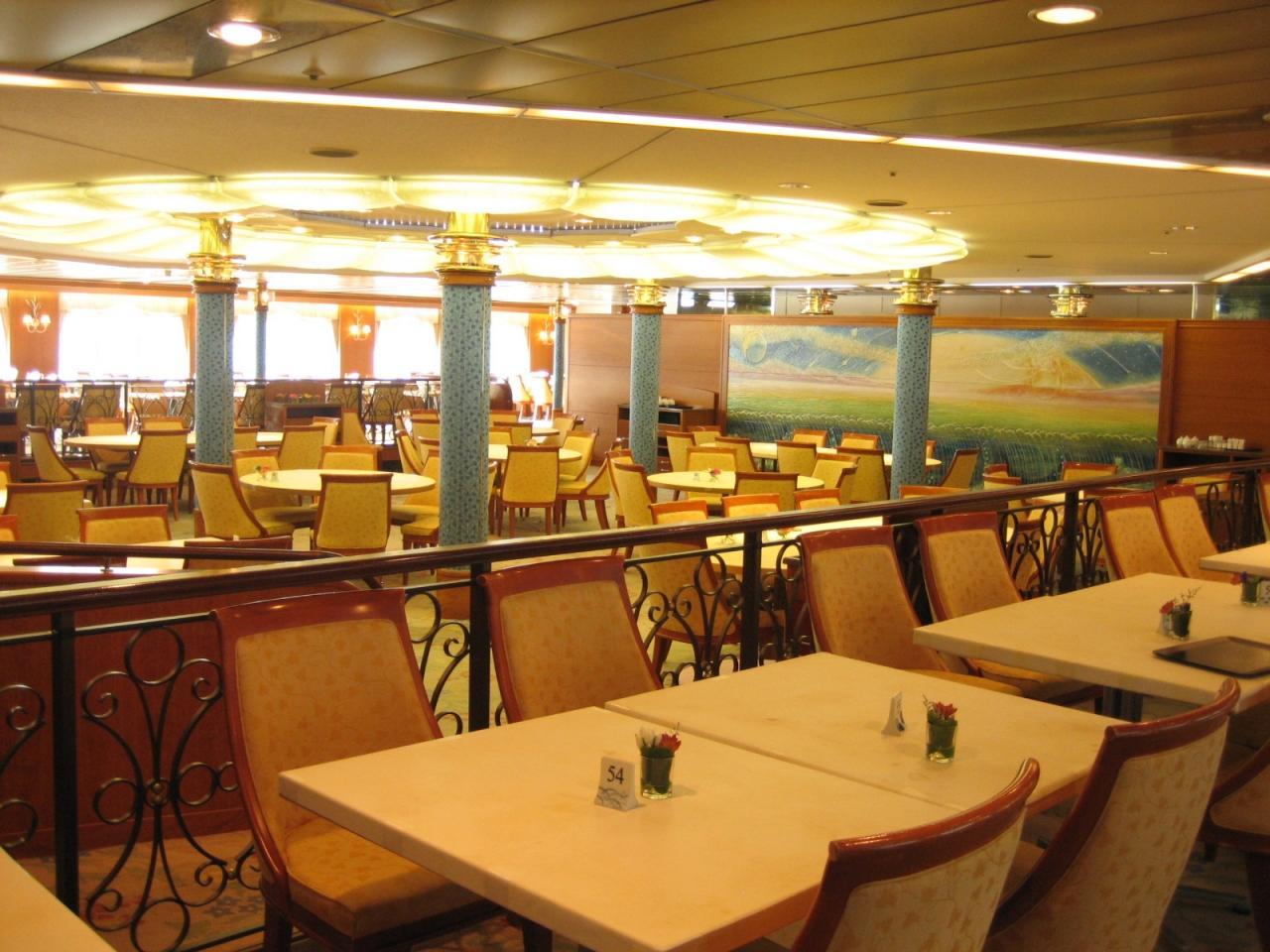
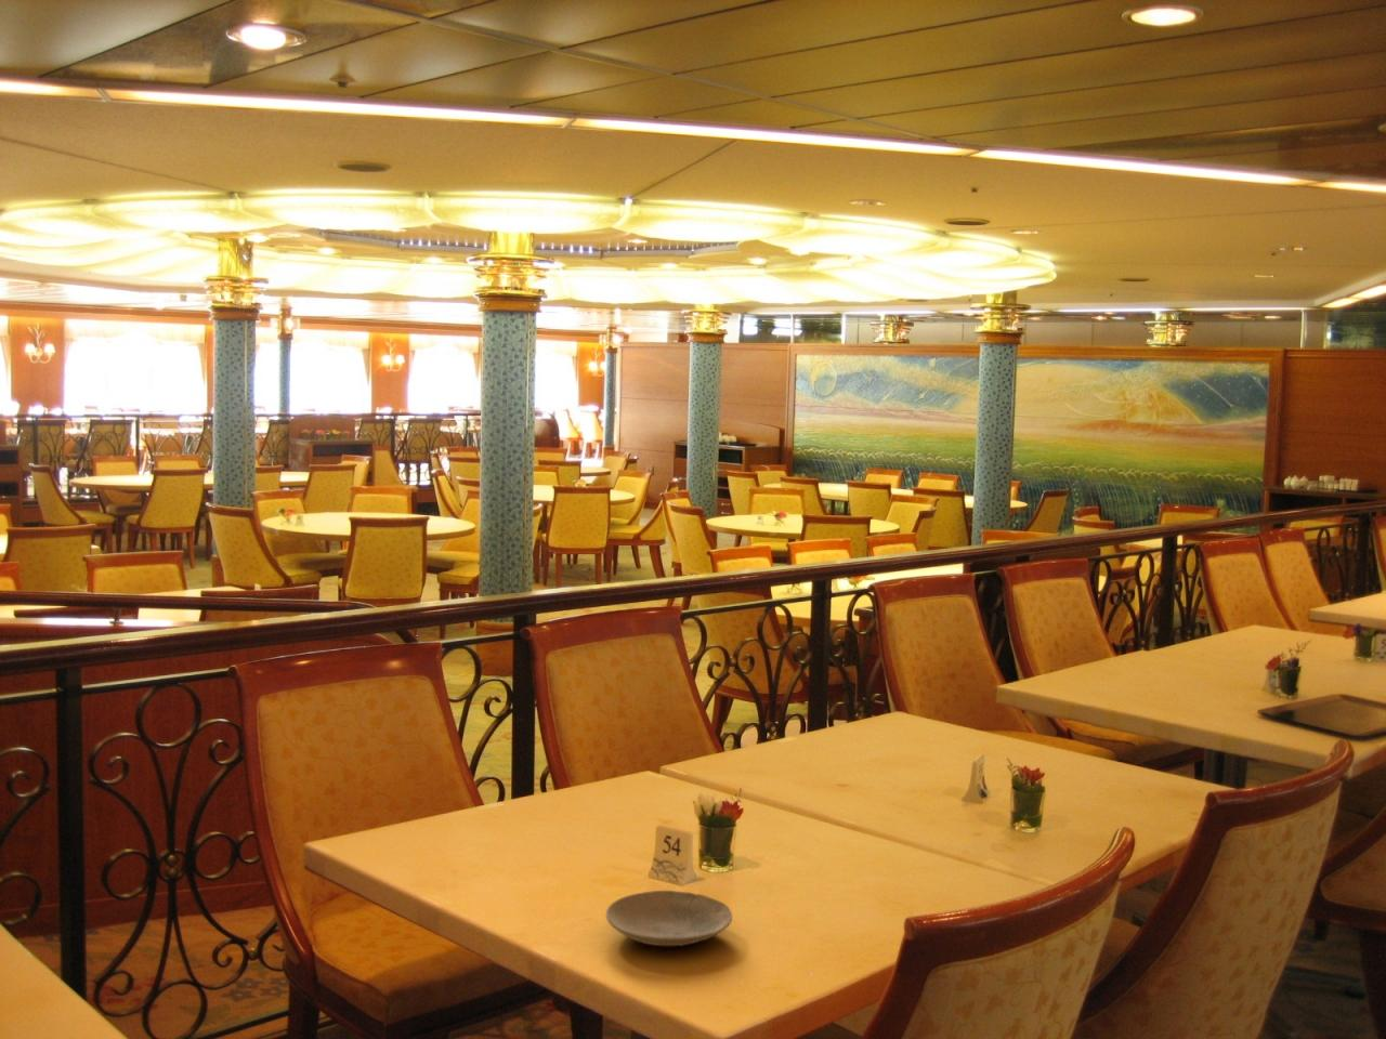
+ plate [606,889,733,947]
